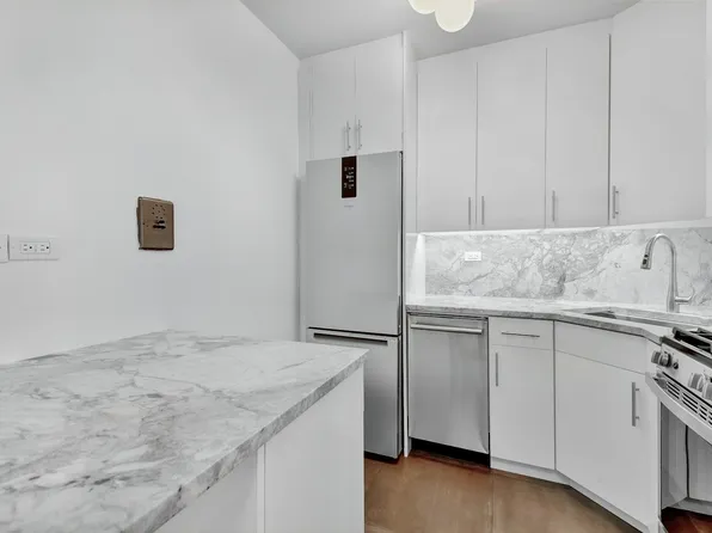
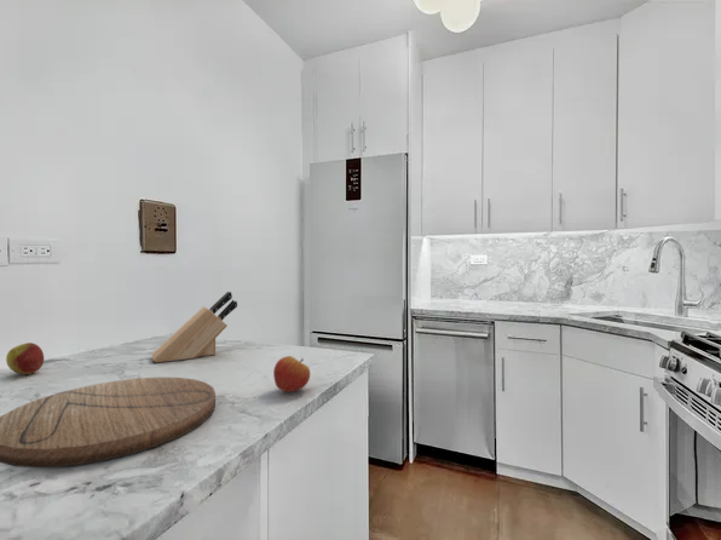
+ cutting board [0,377,217,469]
+ knife block [151,291,238,363]
+ apple [272,355,311,393]
+ apple [5,341,45,375]
